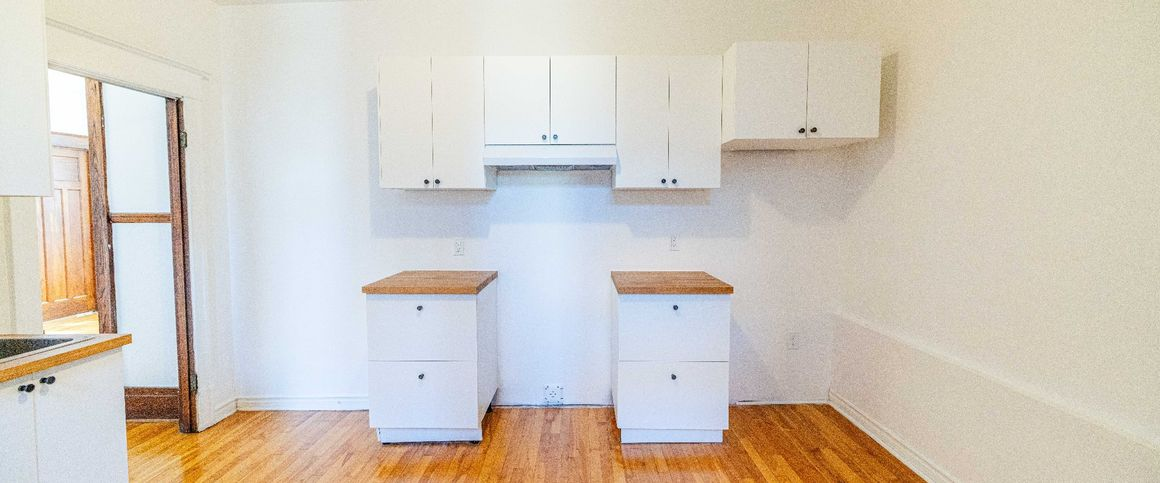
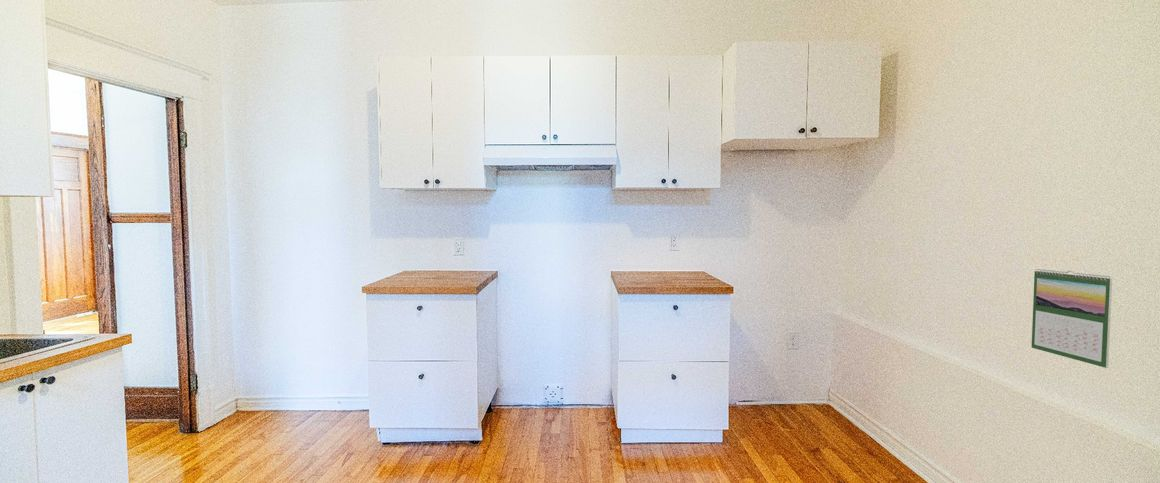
+ calendar [1030,268,1113,369]
